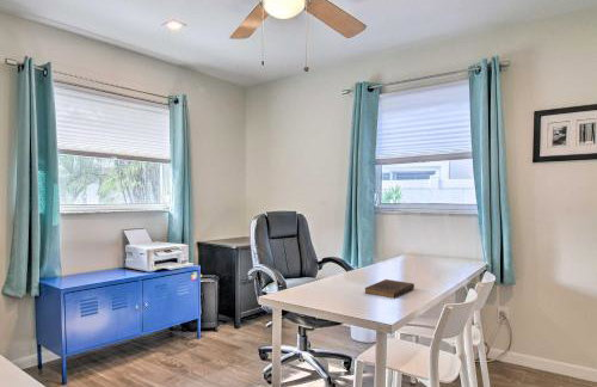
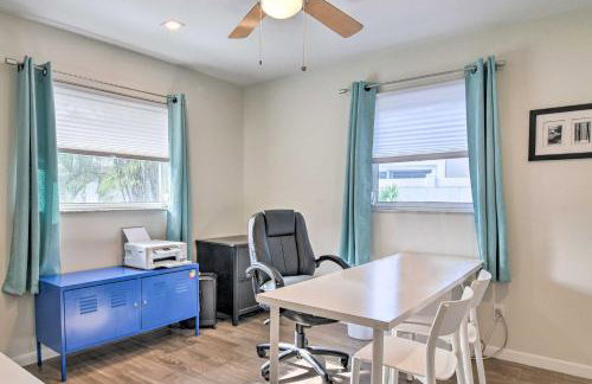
- book [364,278,416,300]
